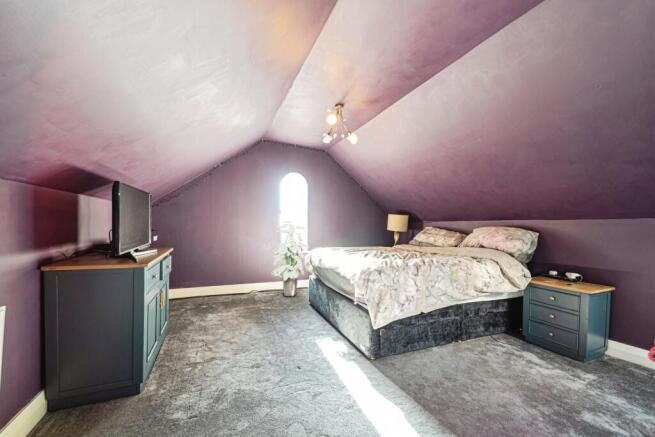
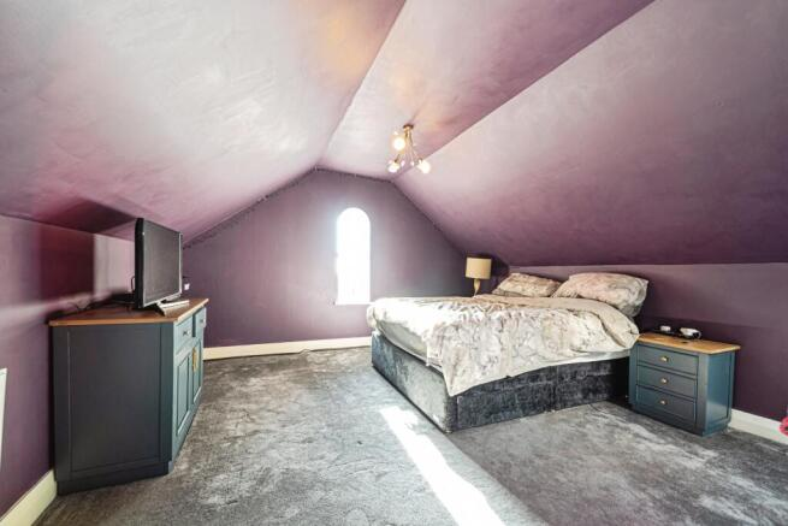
- indoor plant [271,220,309,297]
